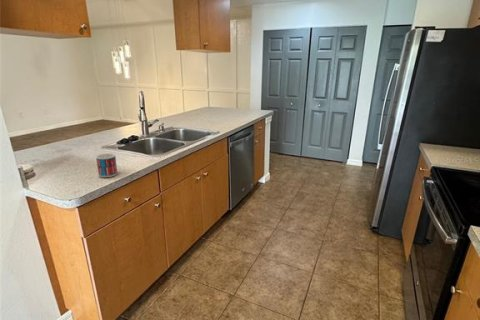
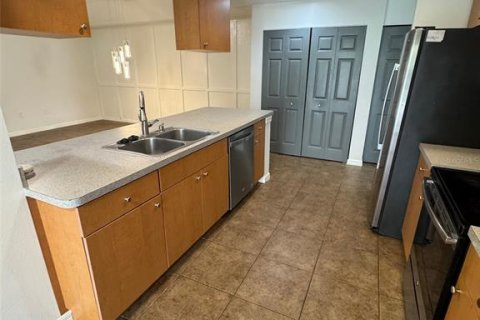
- mug [95,152,118,178]
